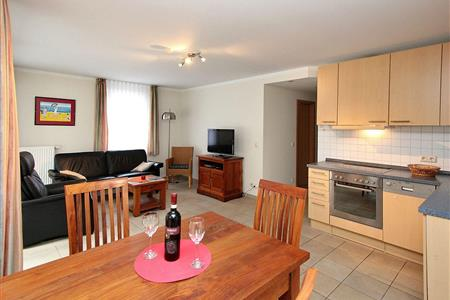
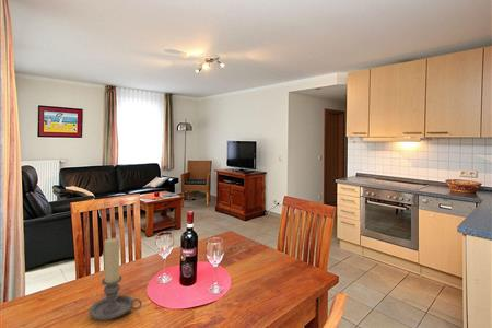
+ candle holder [87,237,143,321]
